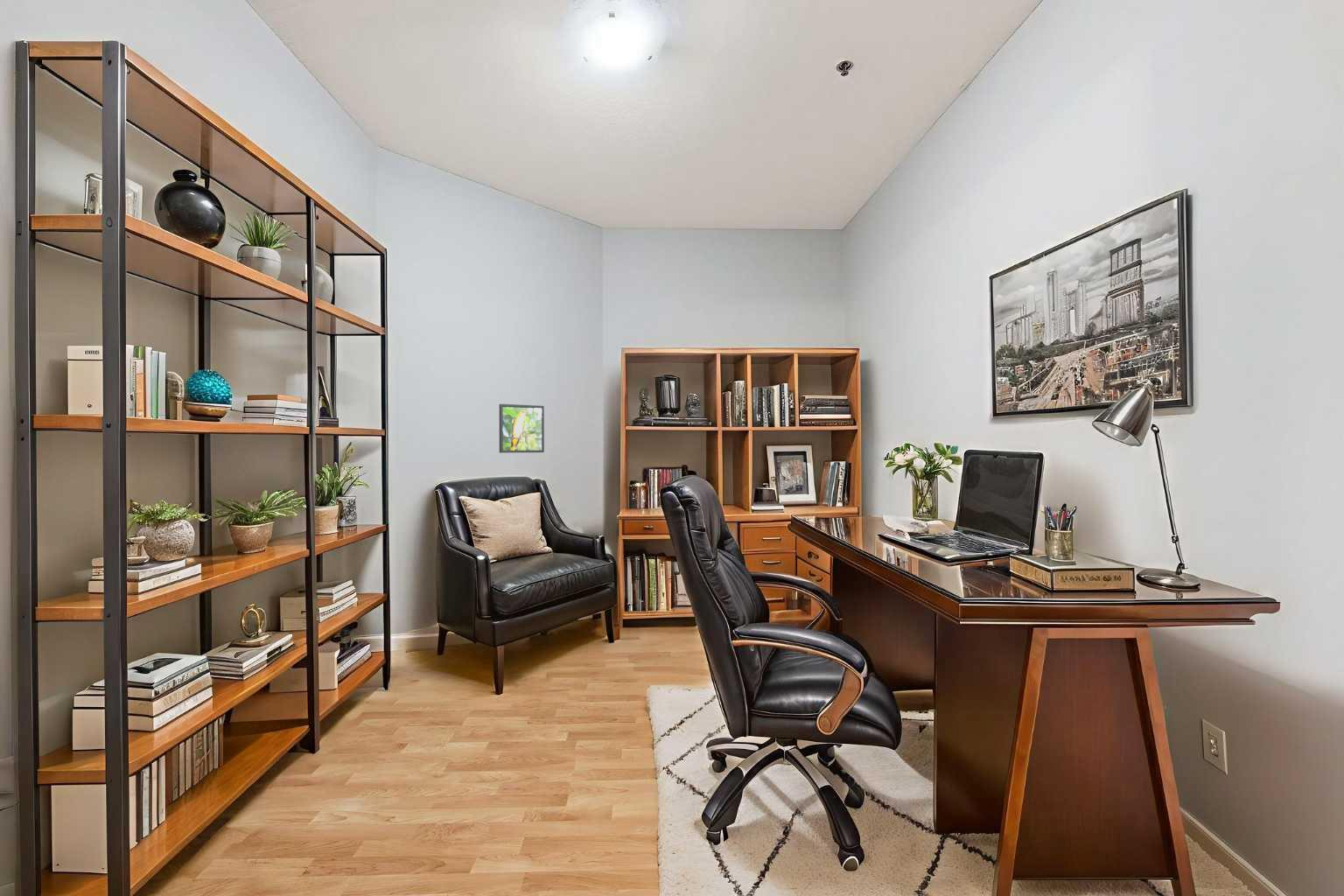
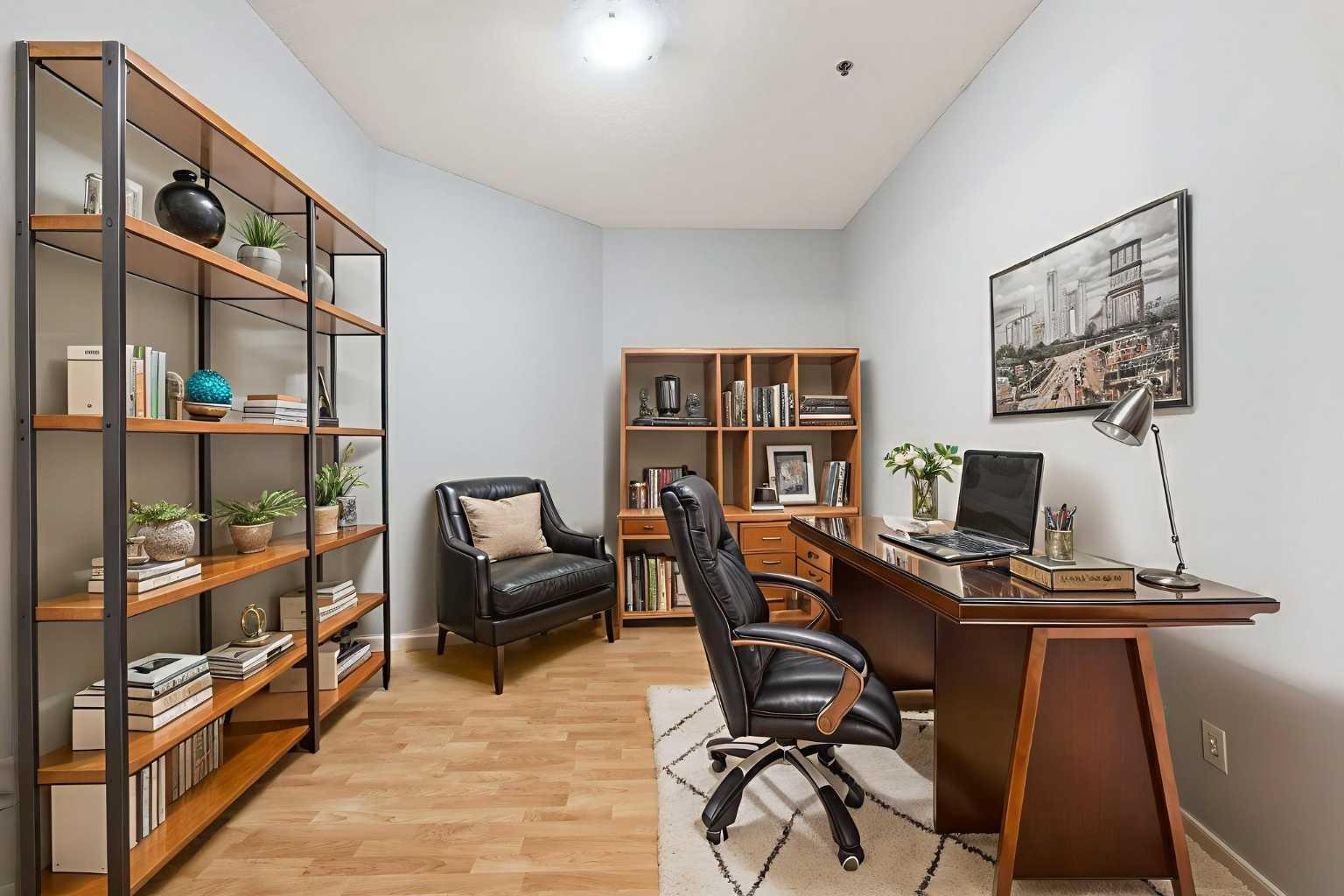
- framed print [499,403,545,453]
